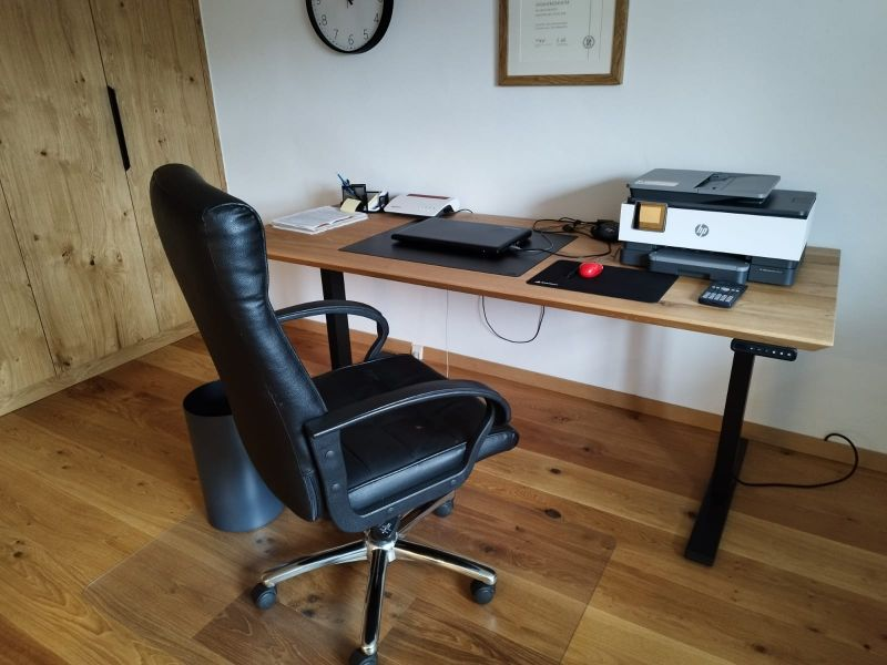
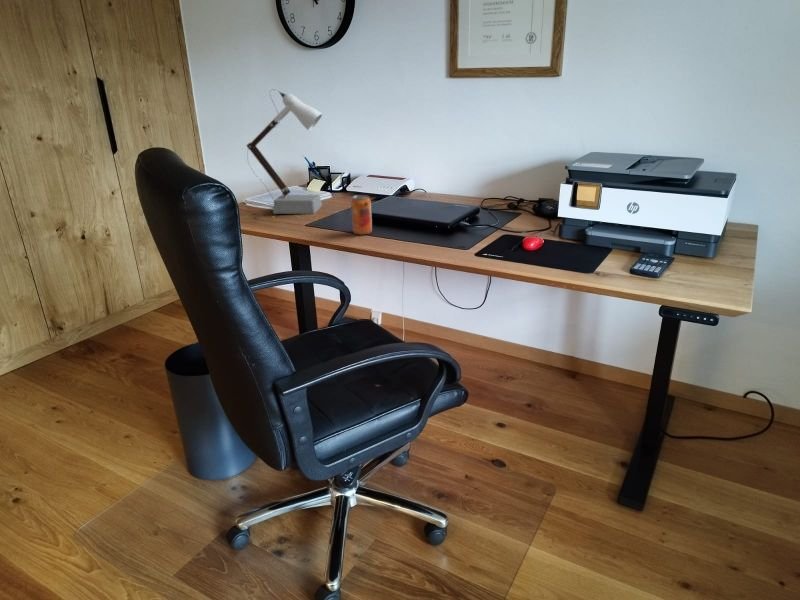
+ beverage can [350,194,373,236]
+ desk lamp [245,88,323,220]
